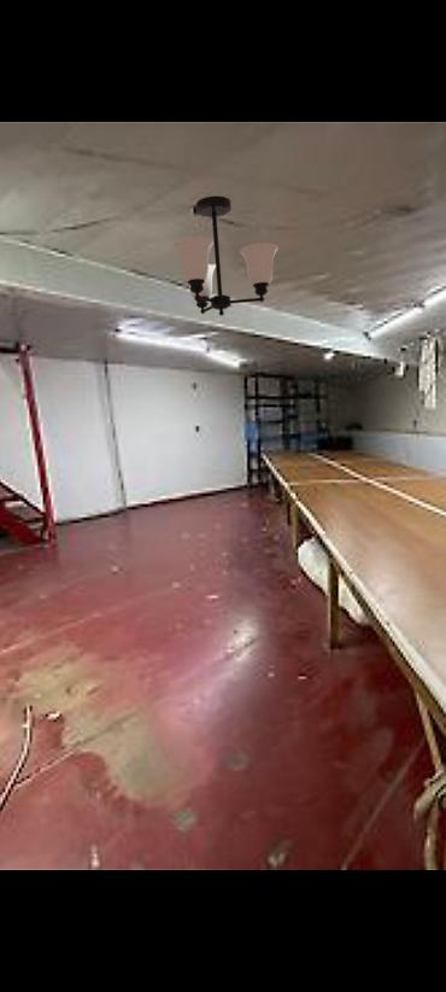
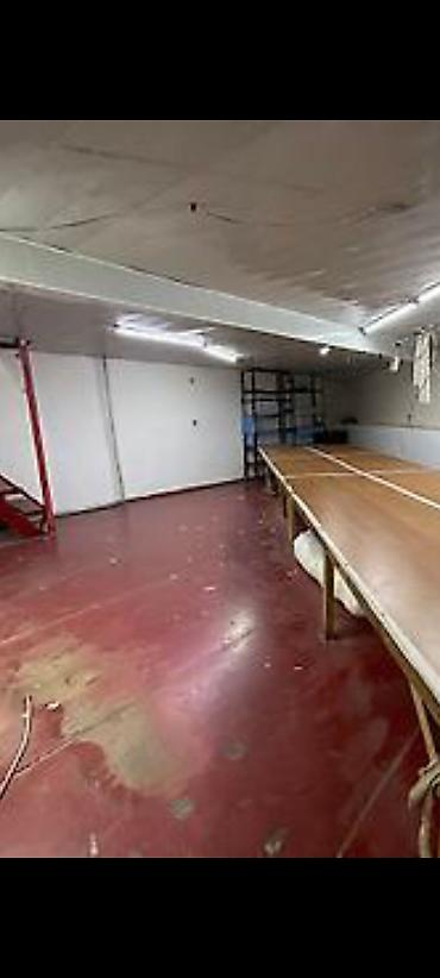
- light fixture [171,194,280,316]
